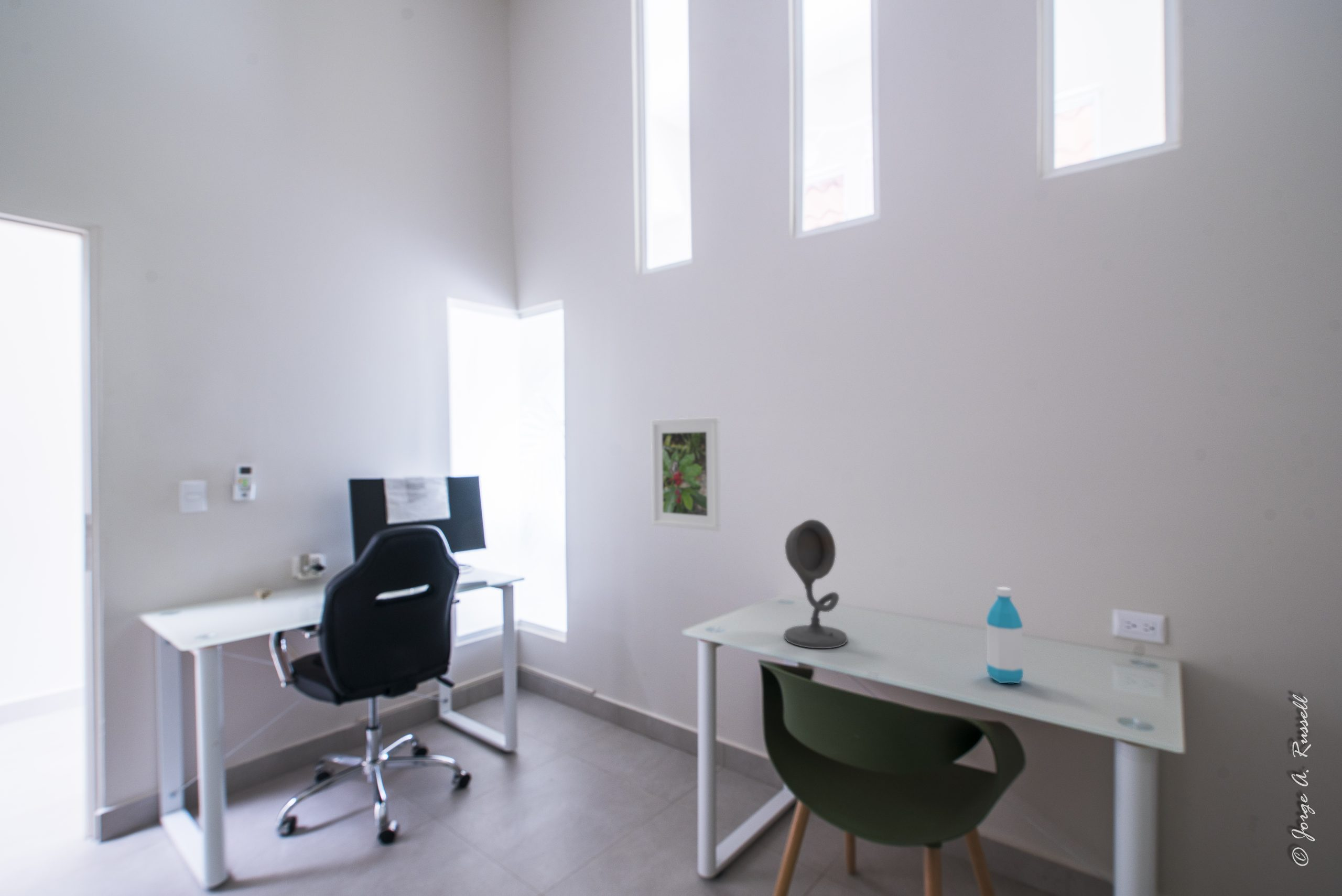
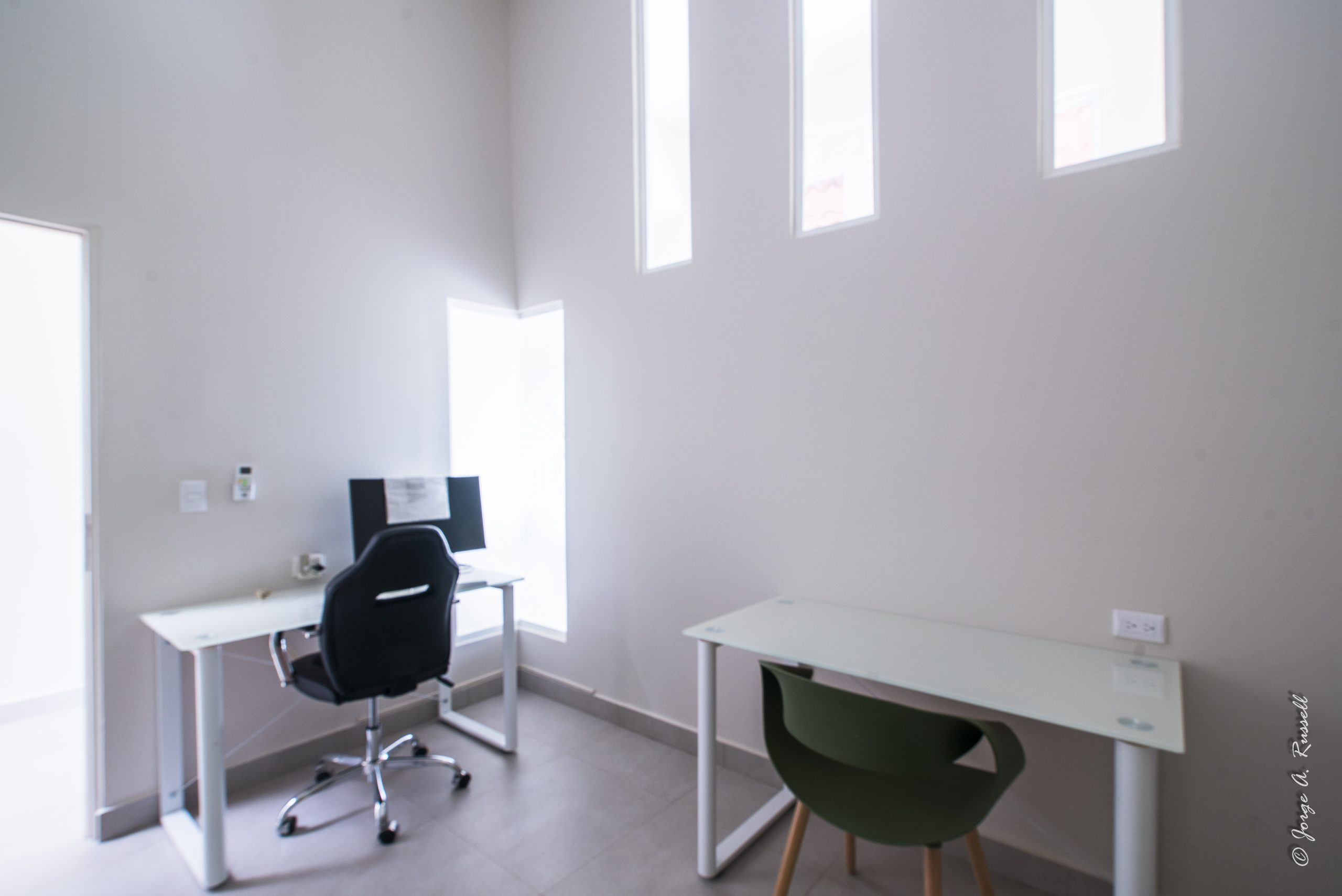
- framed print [651,417,721,532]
- water bottle [986,586,1024,684]
- desk lamp [783,519,848,650]
